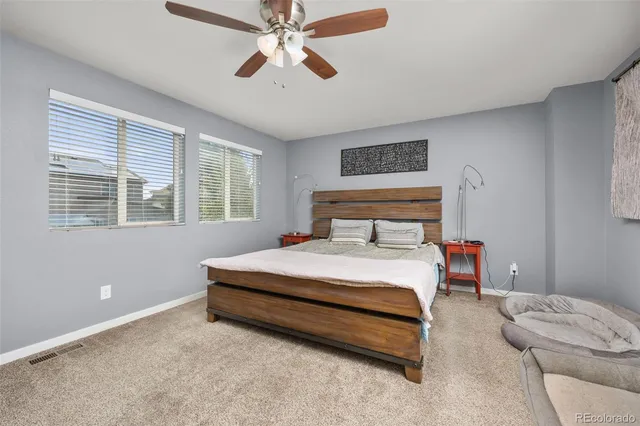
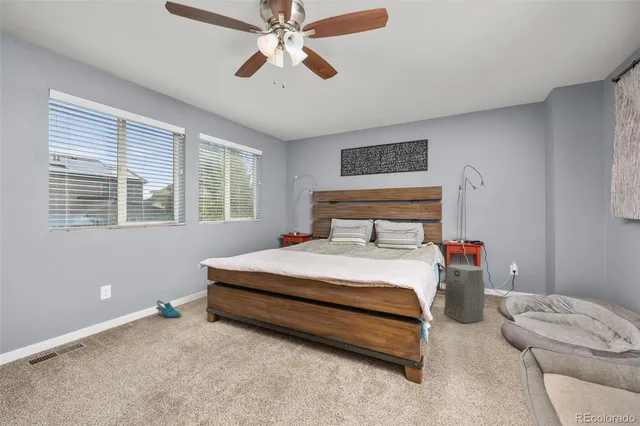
+ fan [443,264,486,324]
+ shoe [155,299,182,318]
